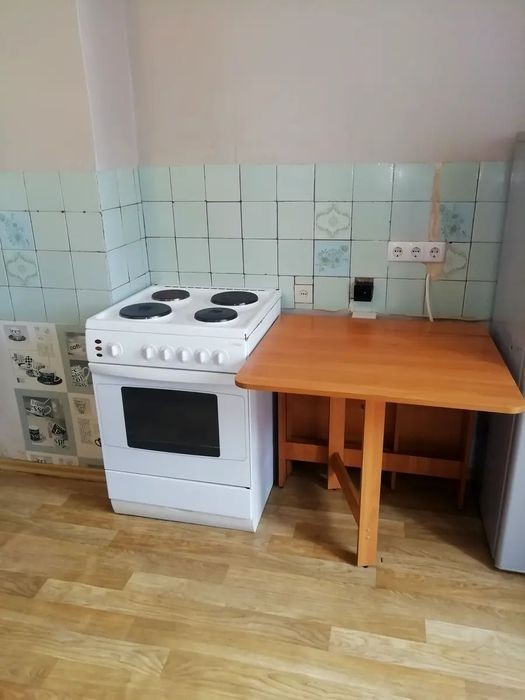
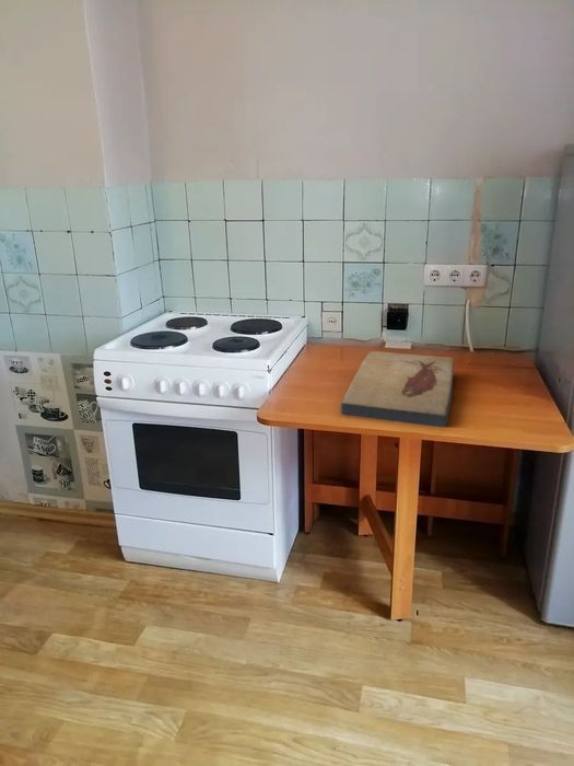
+ fish fossil [340,350,455,428]
